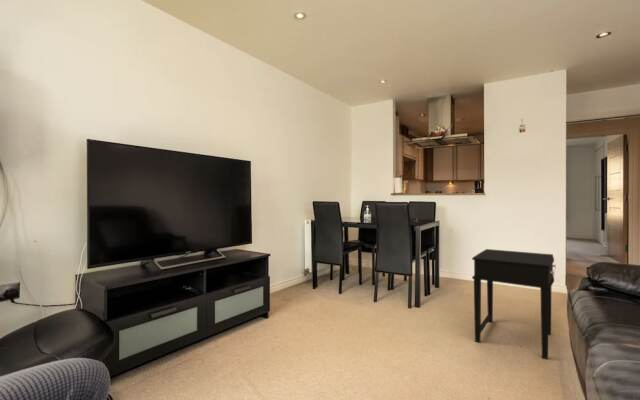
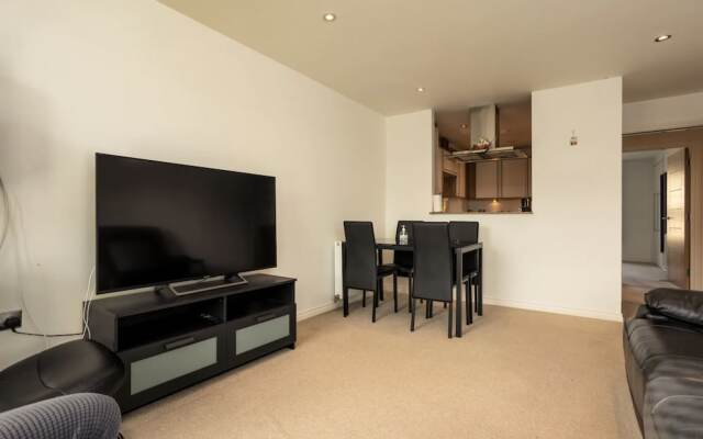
- side table [471,248,557,360]
